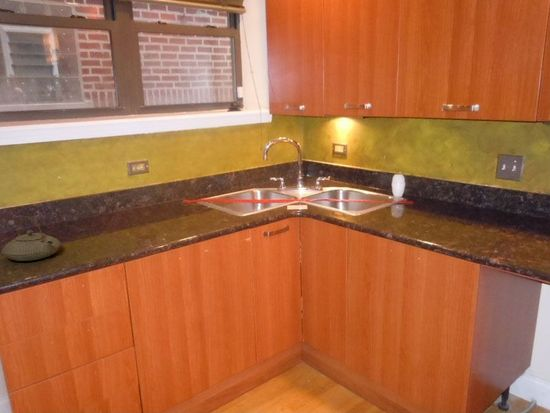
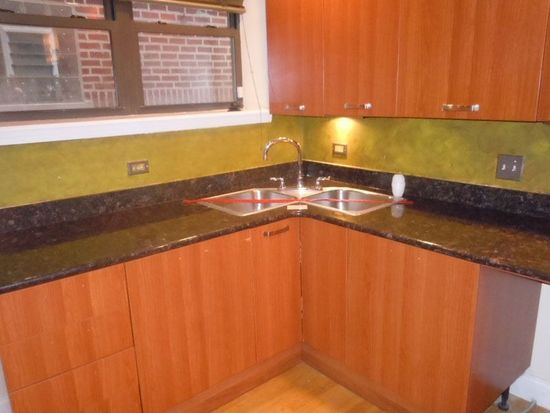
- teapot [0,215,62,262]
